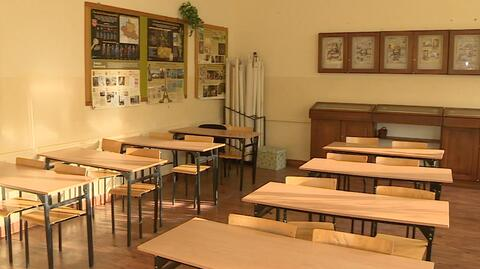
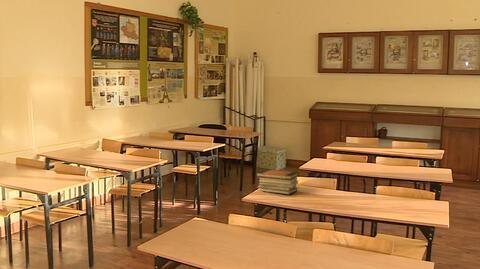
+ book stack [255,168,300,195]
